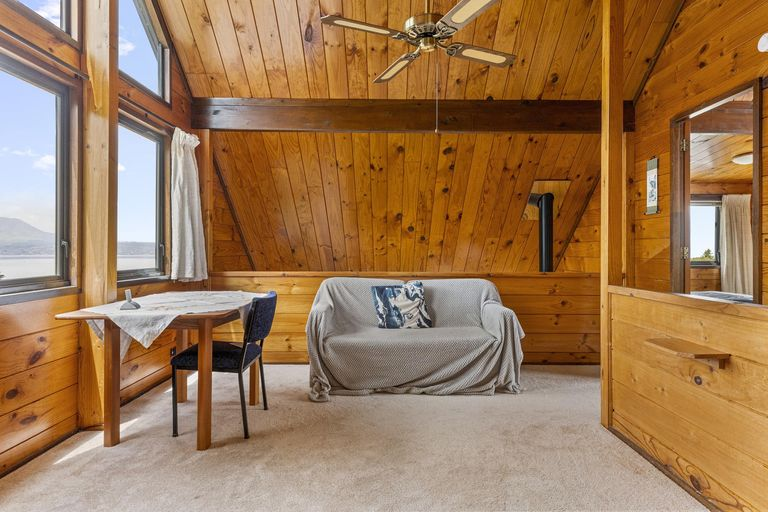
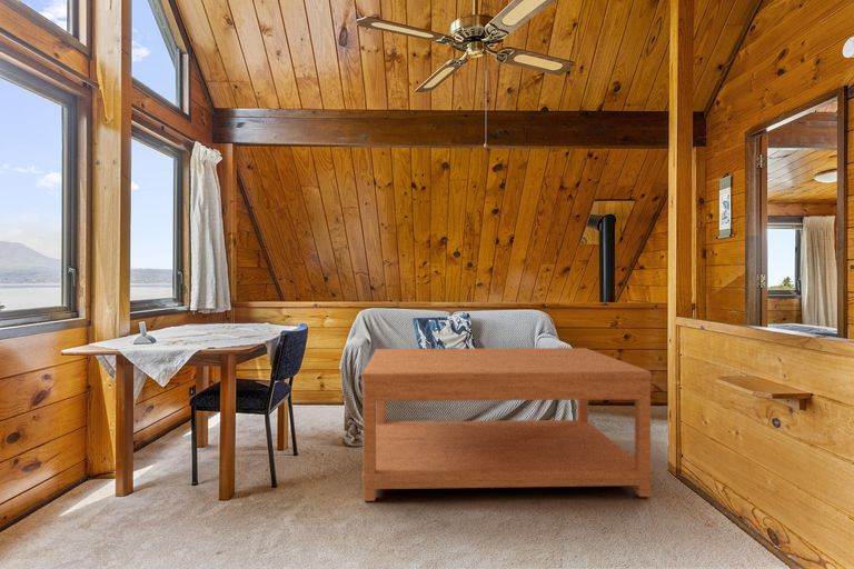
+ coffee table [360,347,653,502]
